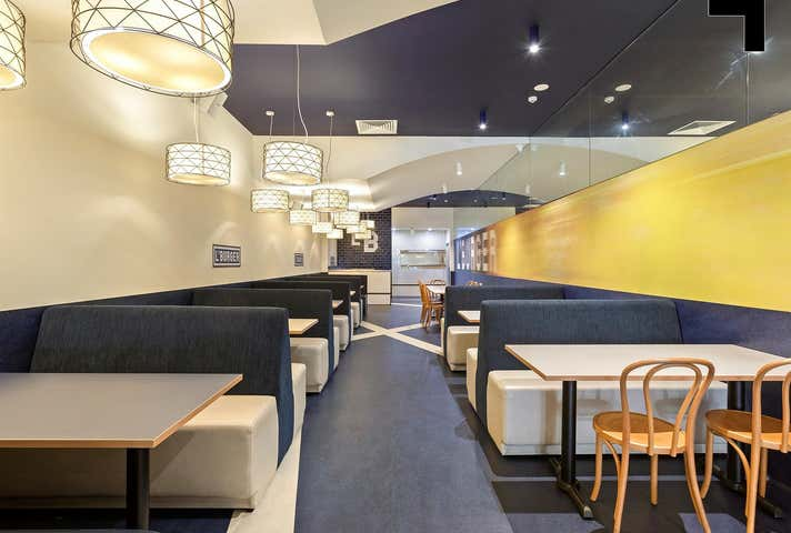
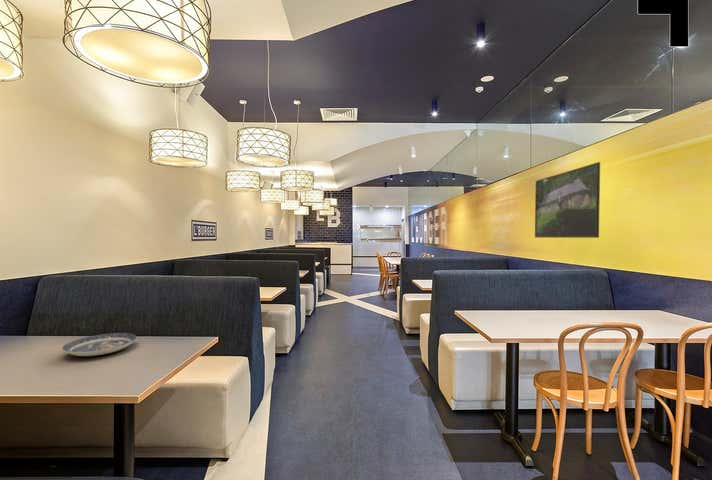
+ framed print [534,161,601,239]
+ plate [61,332,138,357]
